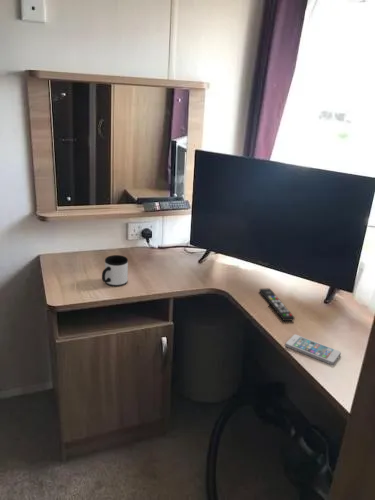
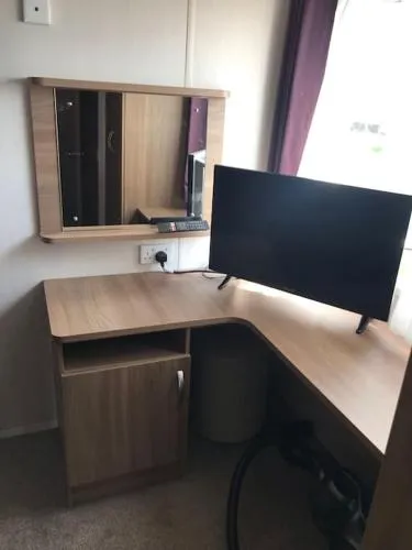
- mug [101,254,129,288]
- smartphone [284,334,342,366]
- remote control [259,287,296,322]
